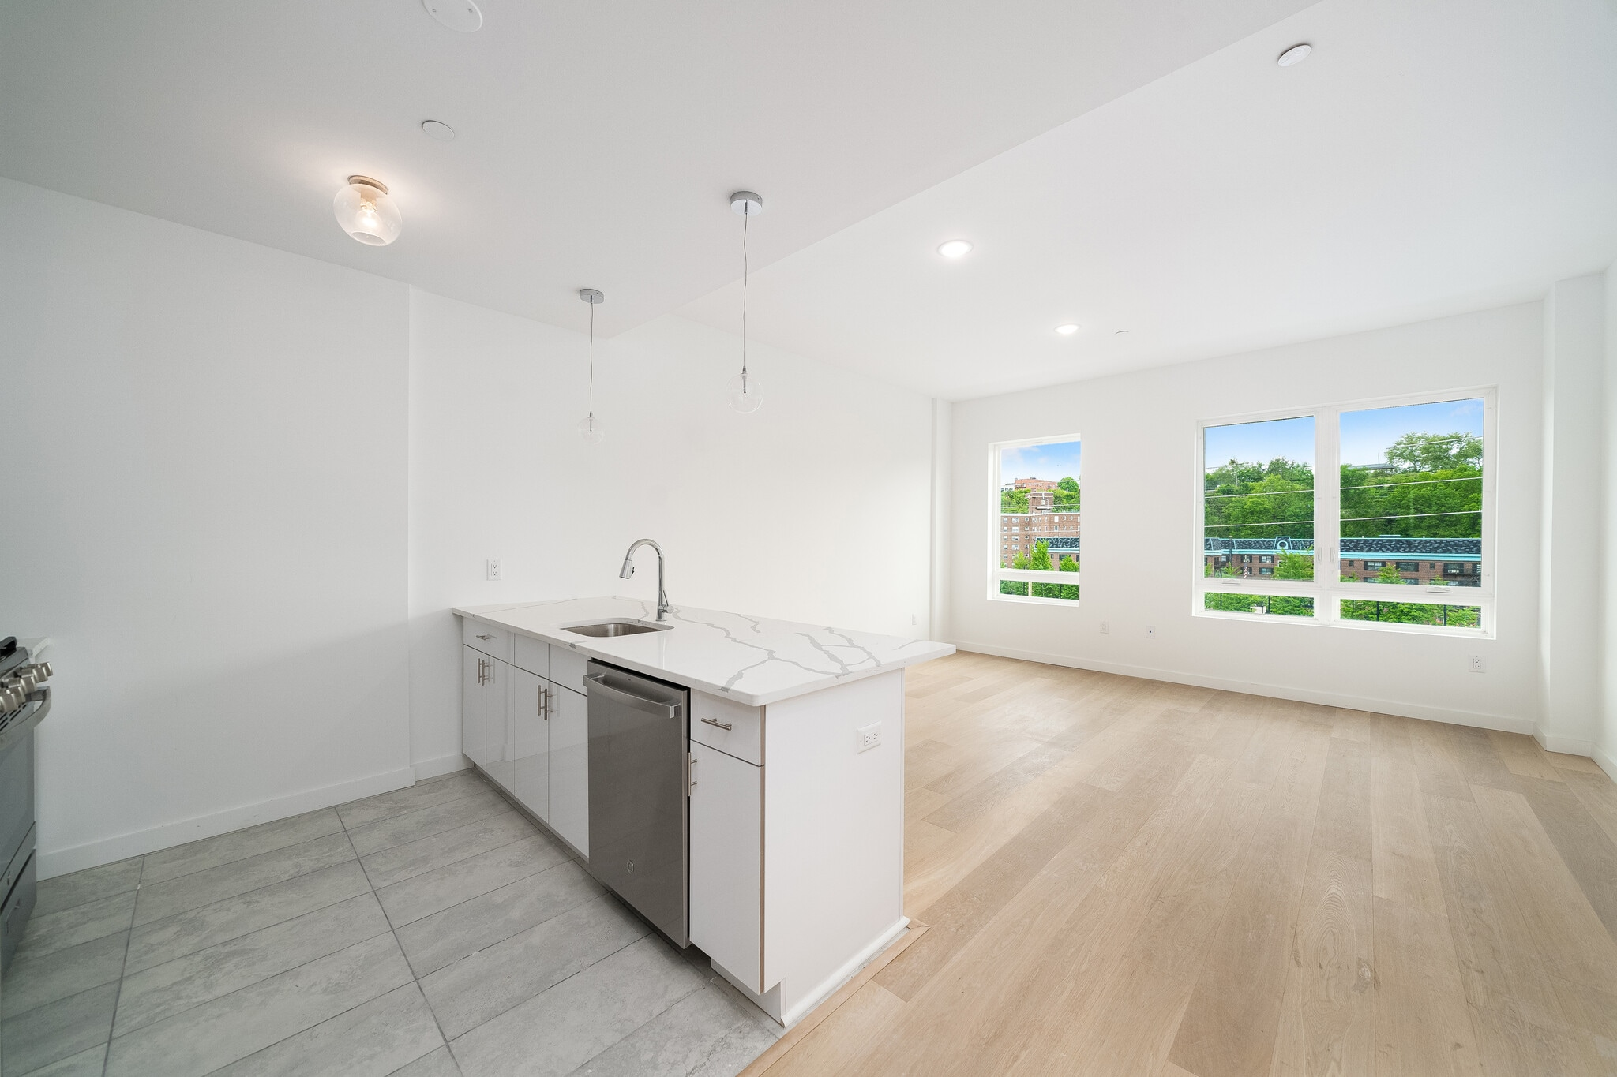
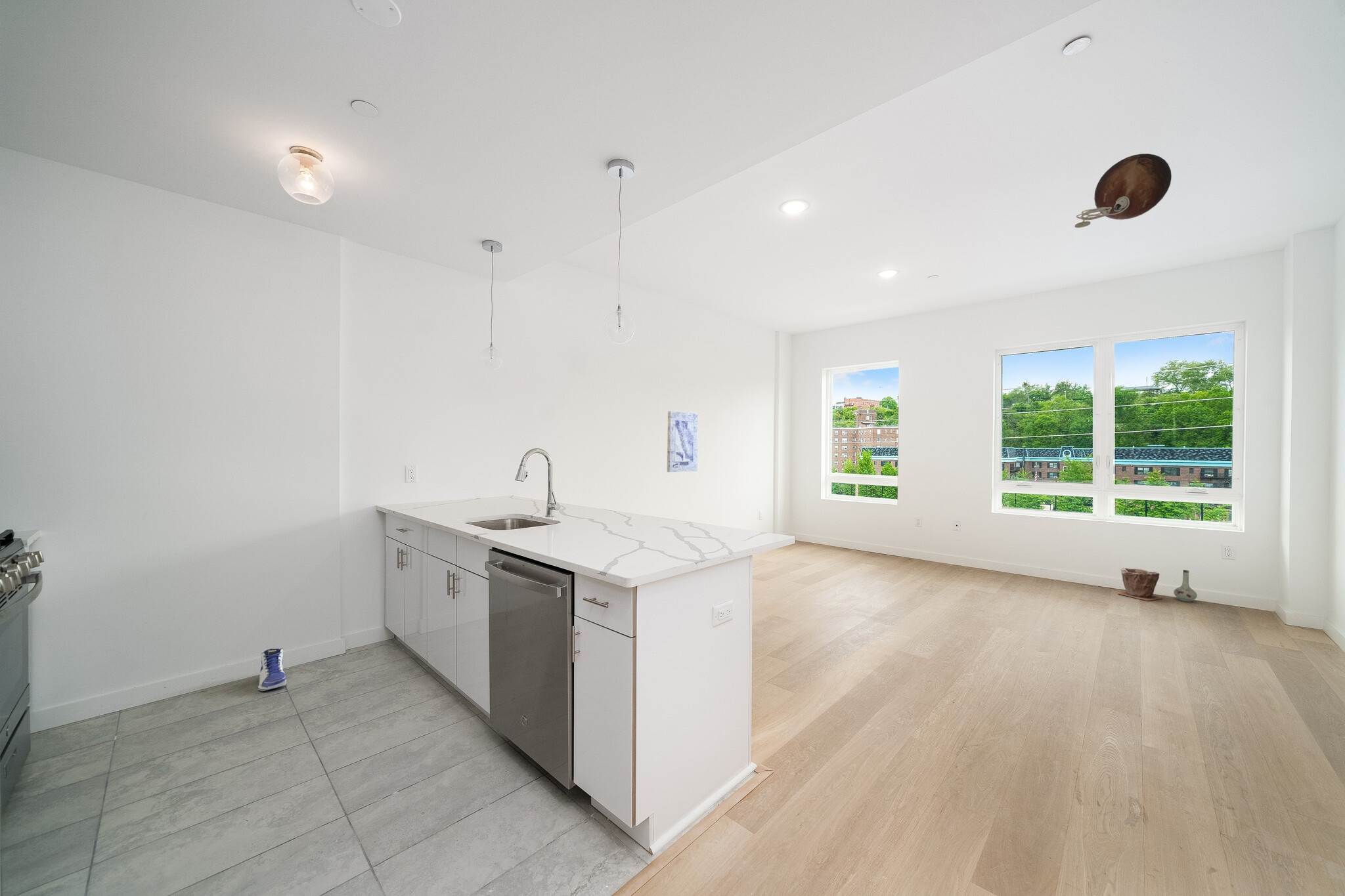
+ plant pot [1117,567,1163,601]
+ sneaker [257,648,287,691]
+ vase [1173,569,1198,603]
+ pendant light [1074,153,1172,228]
+ wall art [667,410,699,473]
